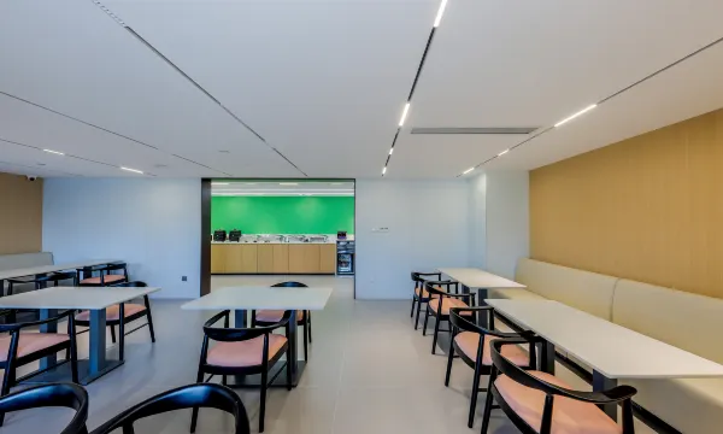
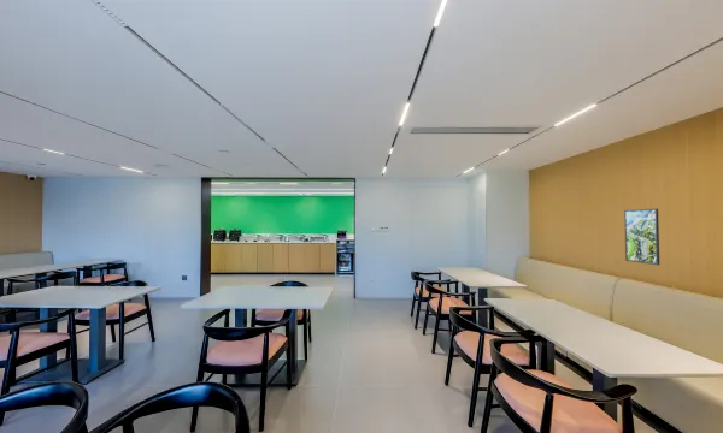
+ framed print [623,208,660,266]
